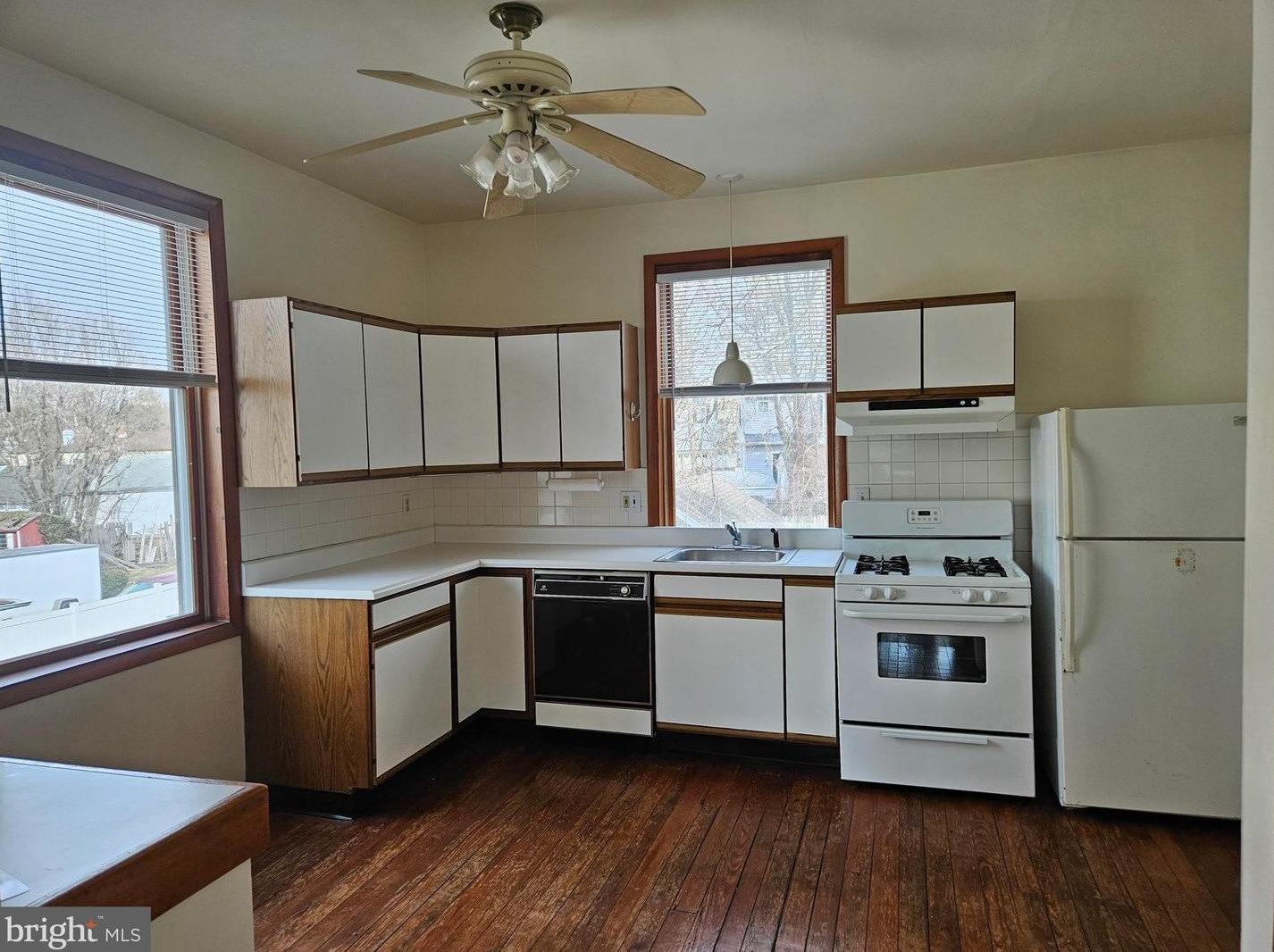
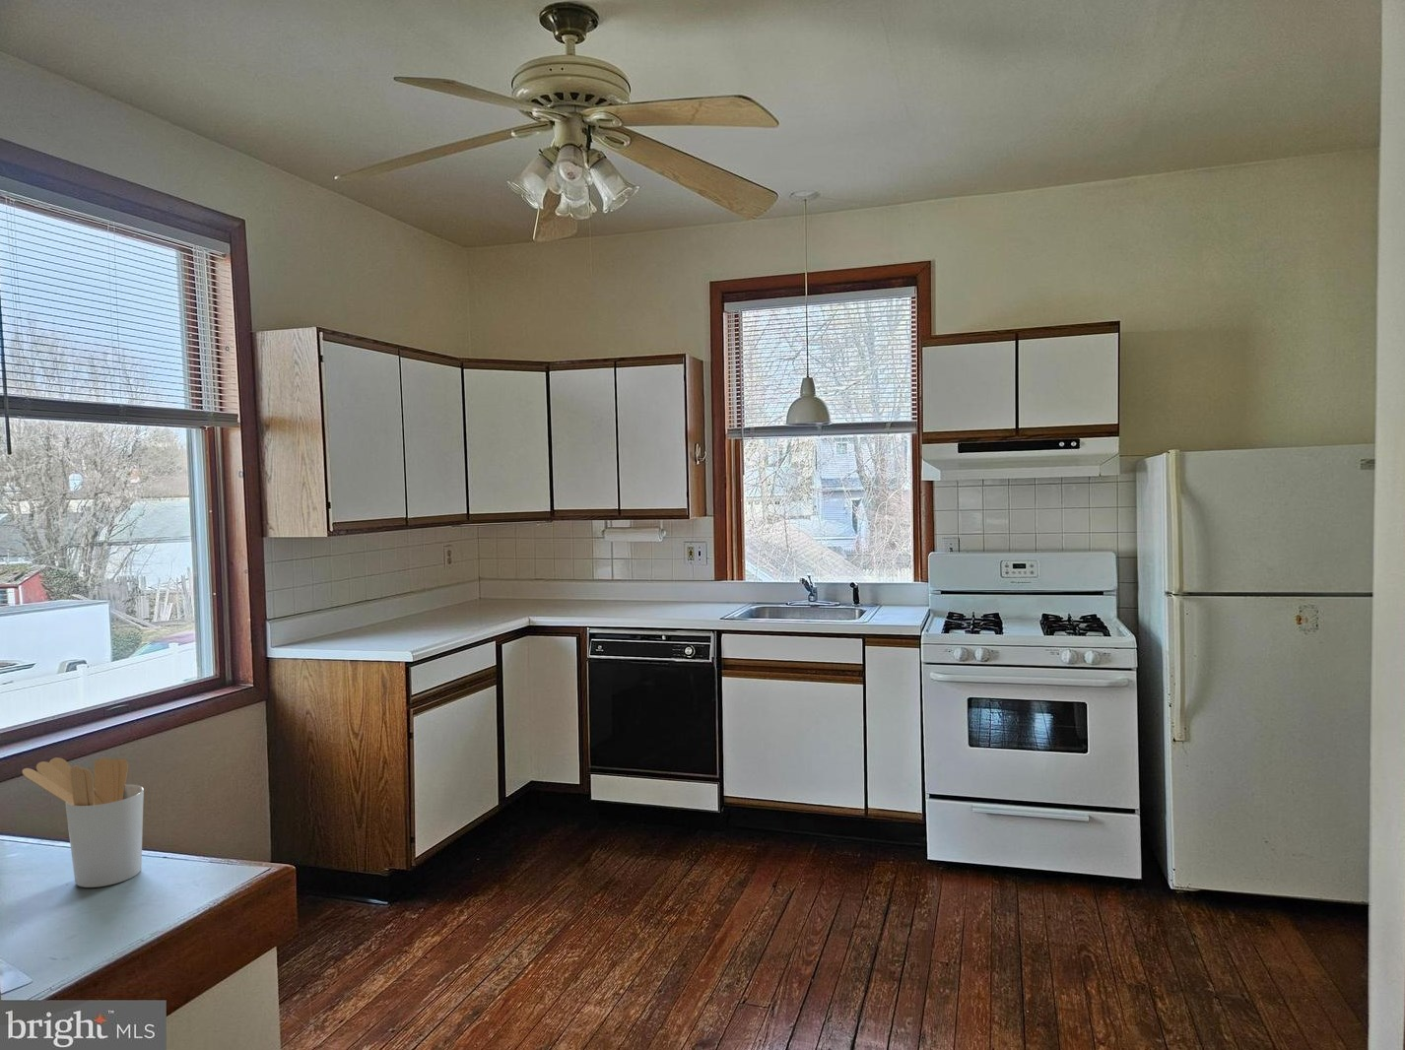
+ utensil holder [21,757,144,889]
